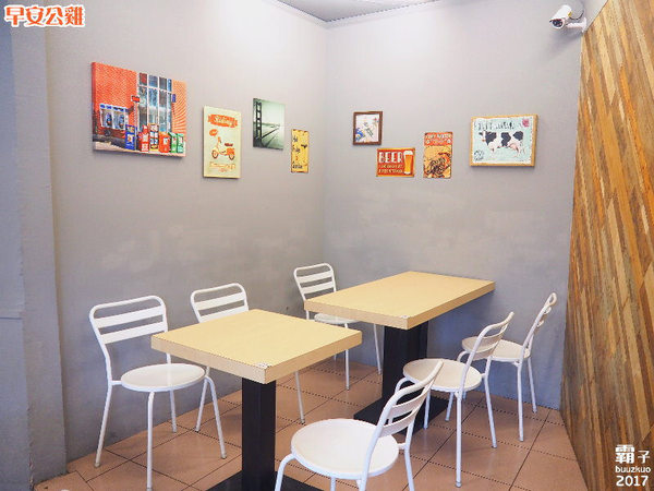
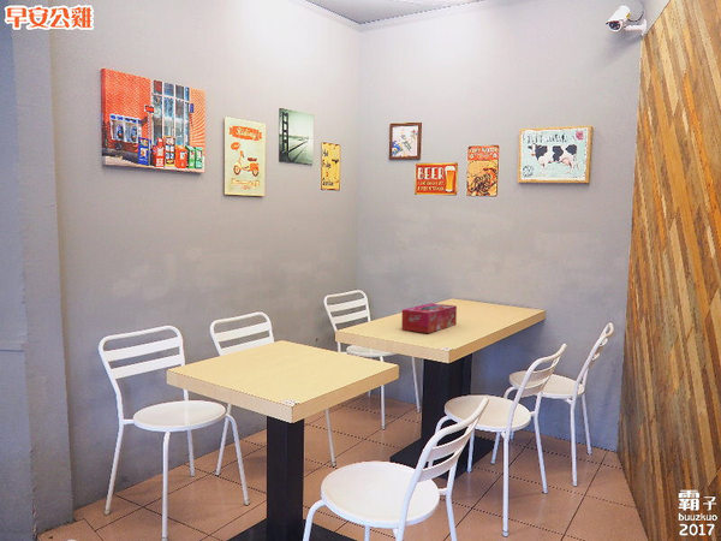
+ tissue box [400,302,458,334]
